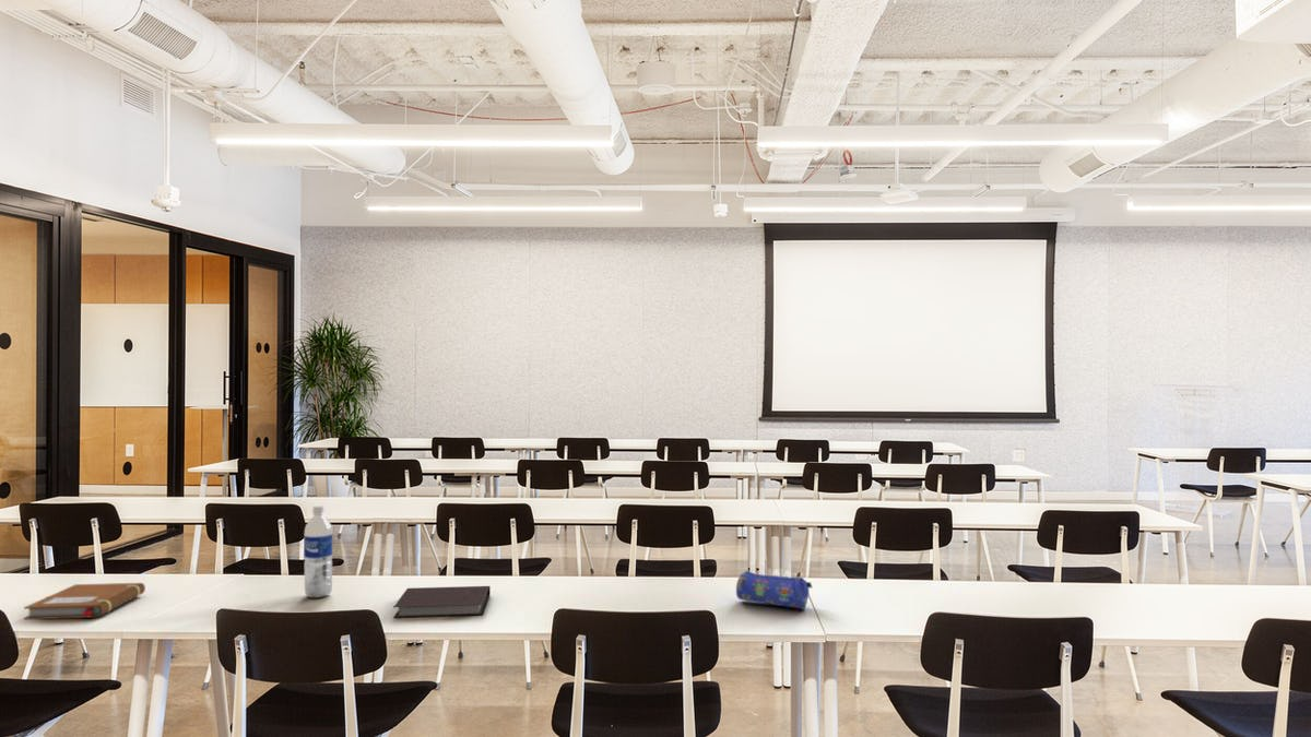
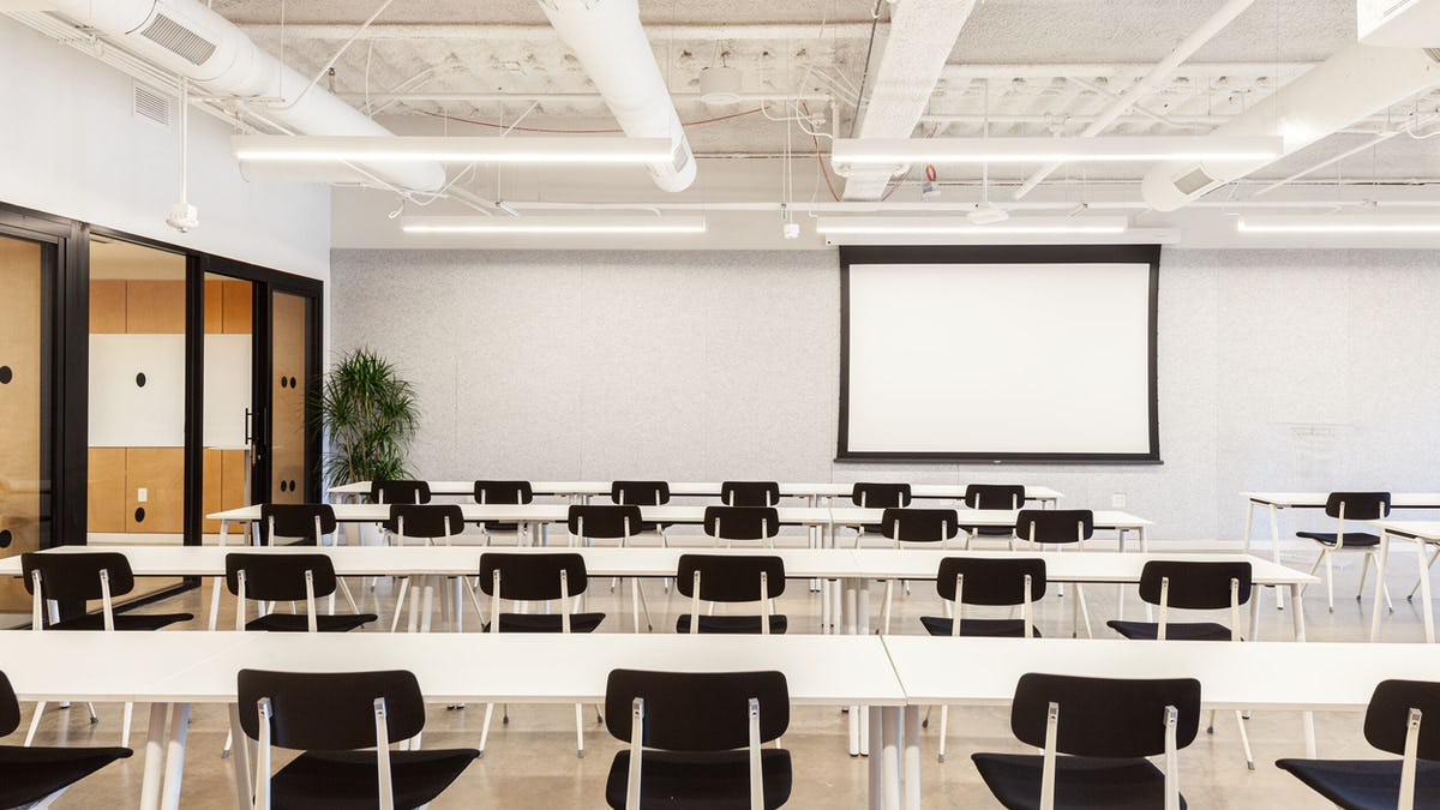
- notebook [392,585,492,619]
- pencil case [735,570,813,610]
- water bottle [303,504,333,598]
- notebook [23,582,146,621]
